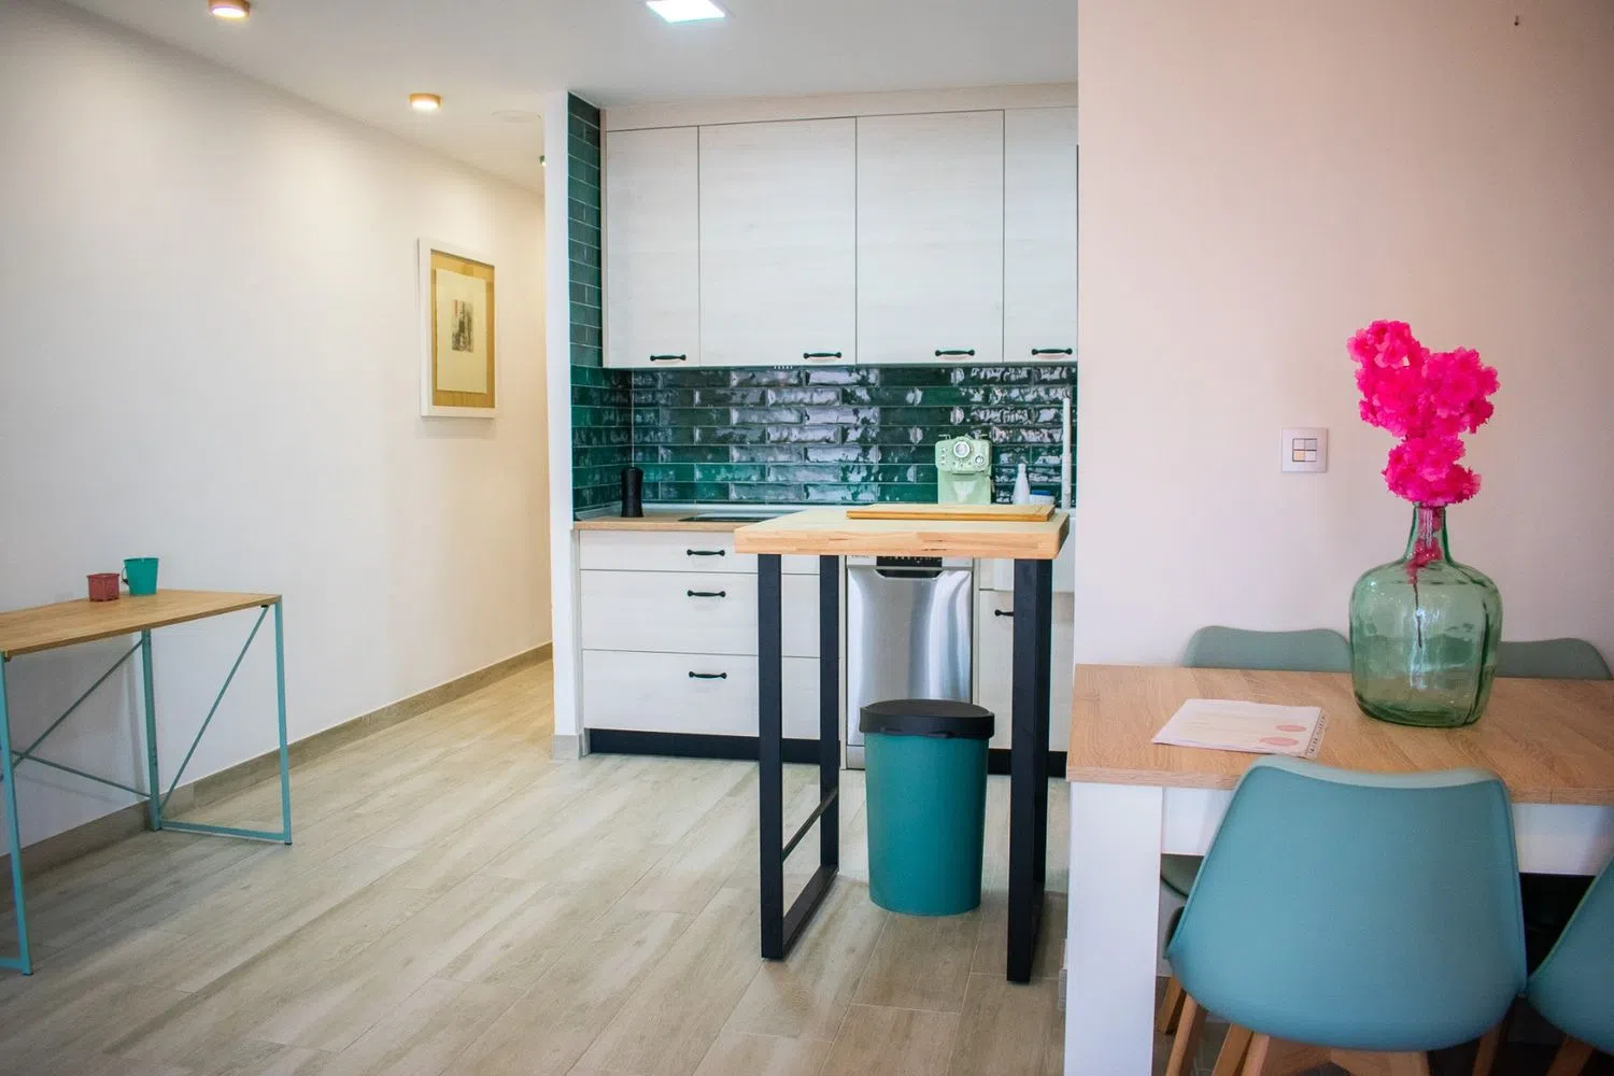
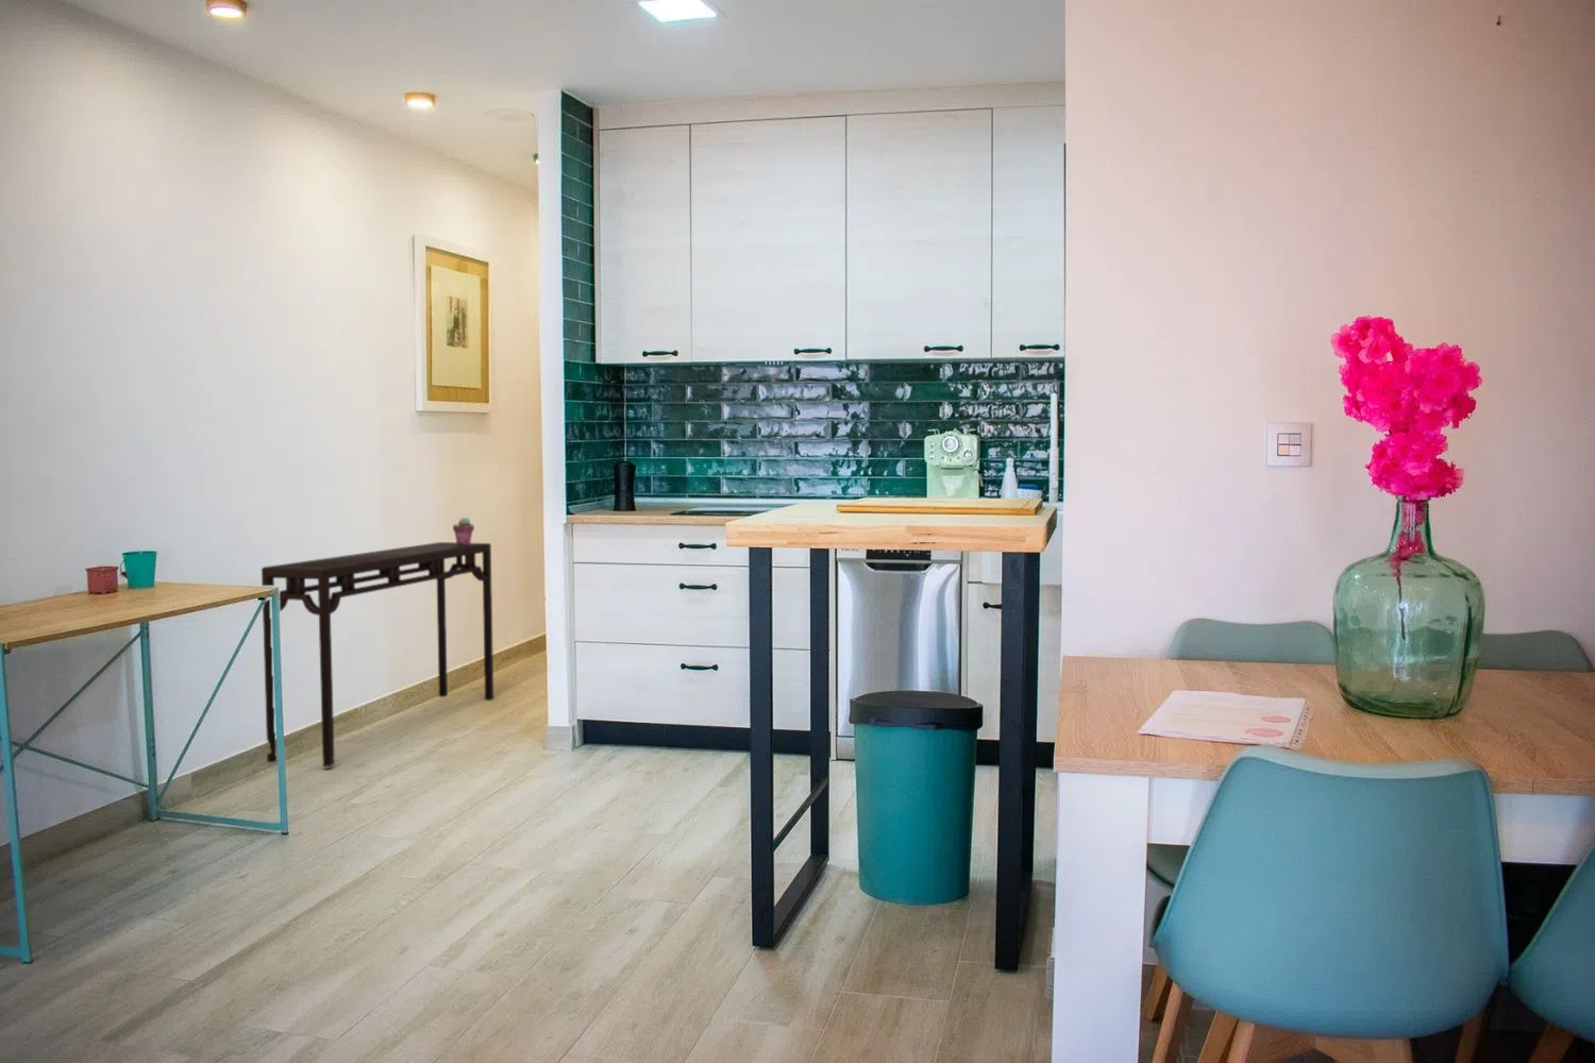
+ console table [261,541,495,768]
+ potted succulent [452,516,476,546]
